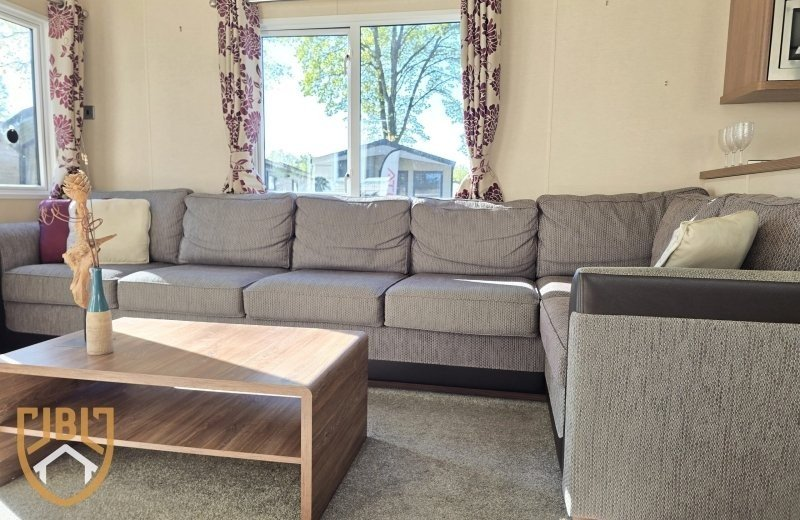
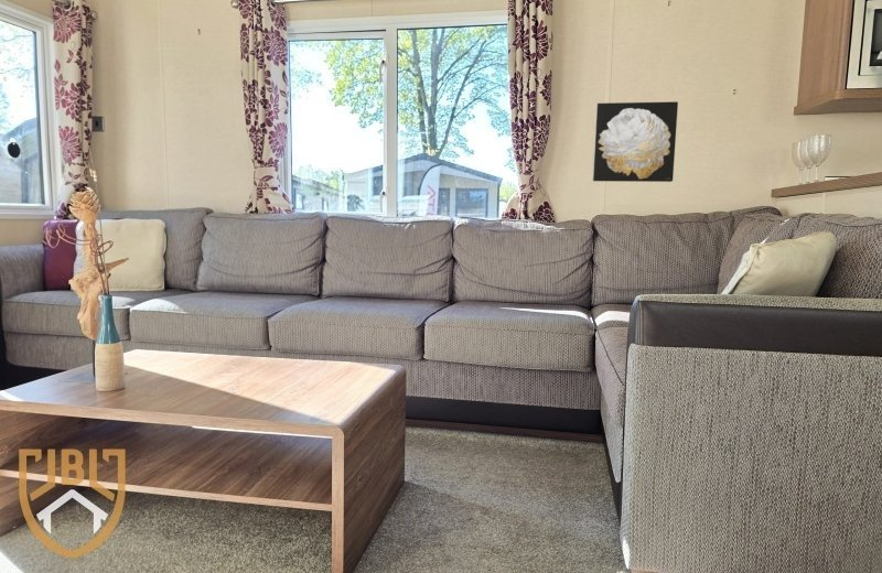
+ wall art [592,100,679,183]
